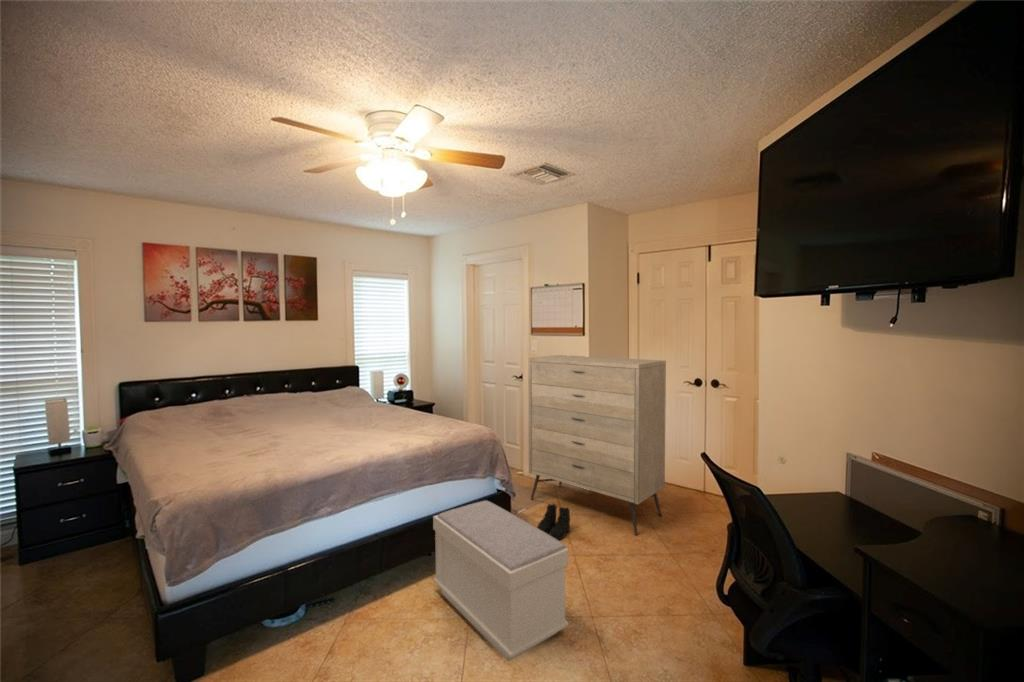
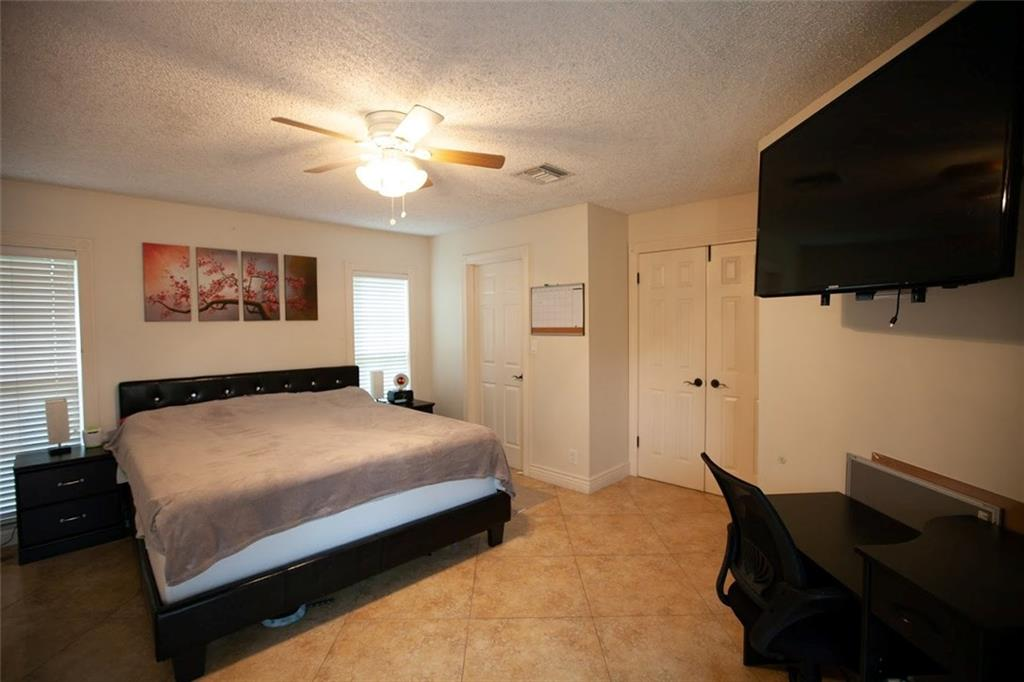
- boots [536,503,571,541]
- dresser [528,354,667,536]
- bench [432,499,569,662]
